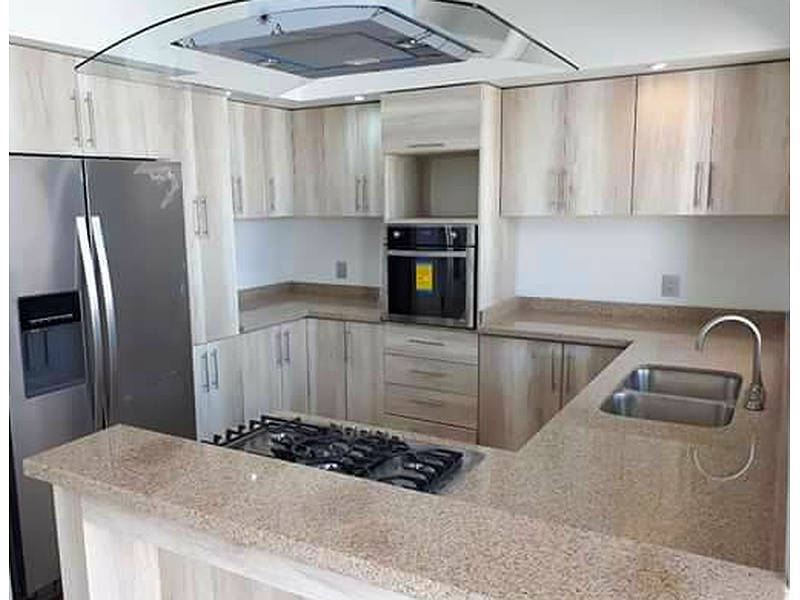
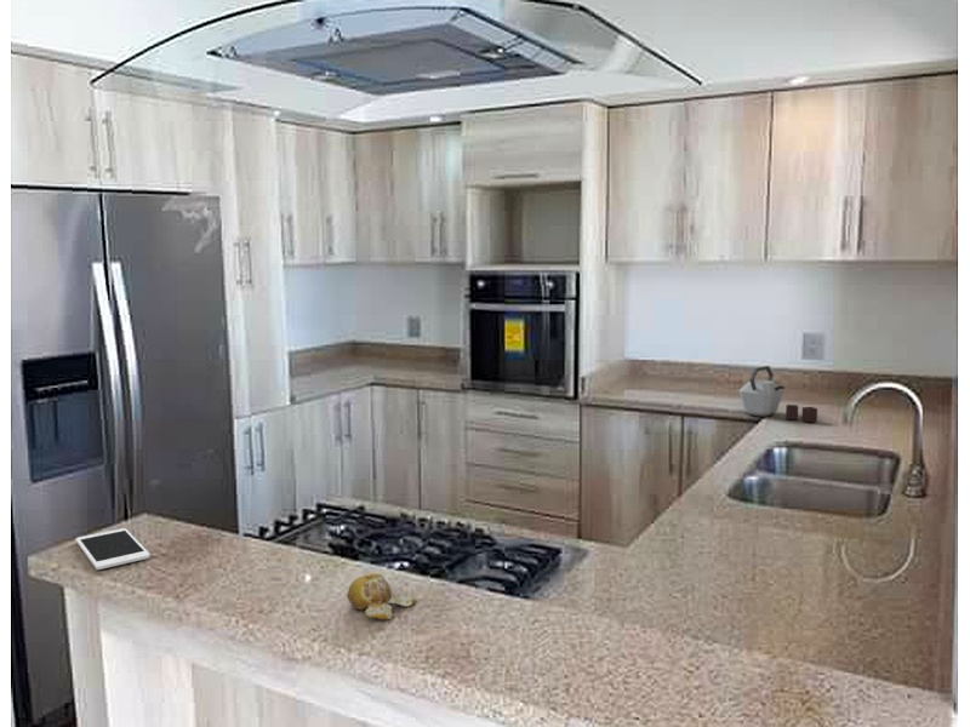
+ kettle [738,365,818,423]
+ cell phone [75,527,152,571]
+ fruit [346,572,417,620]
